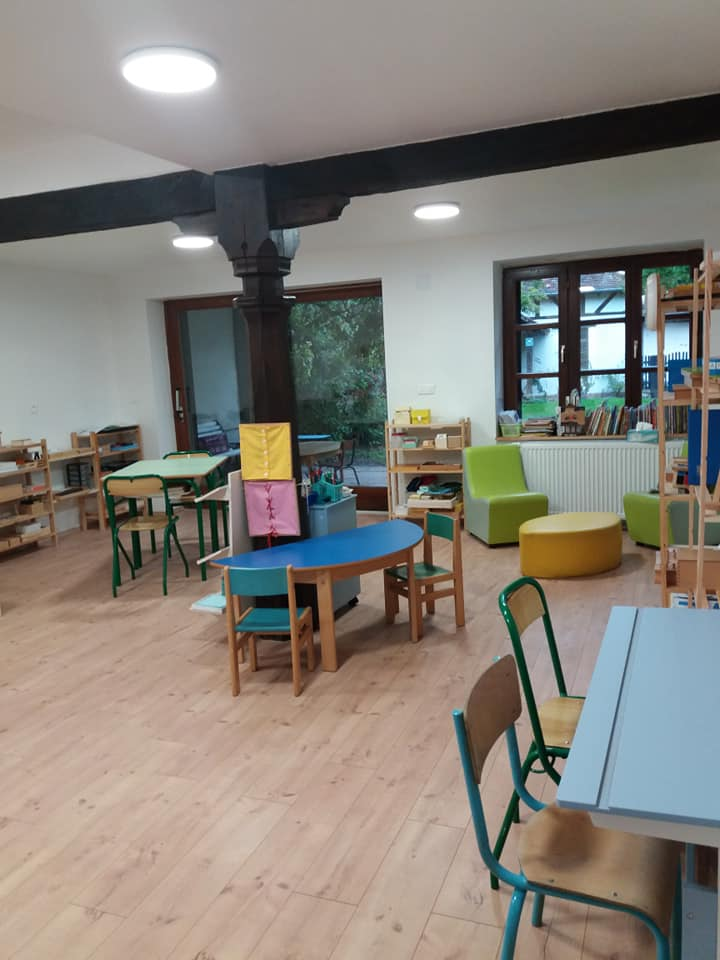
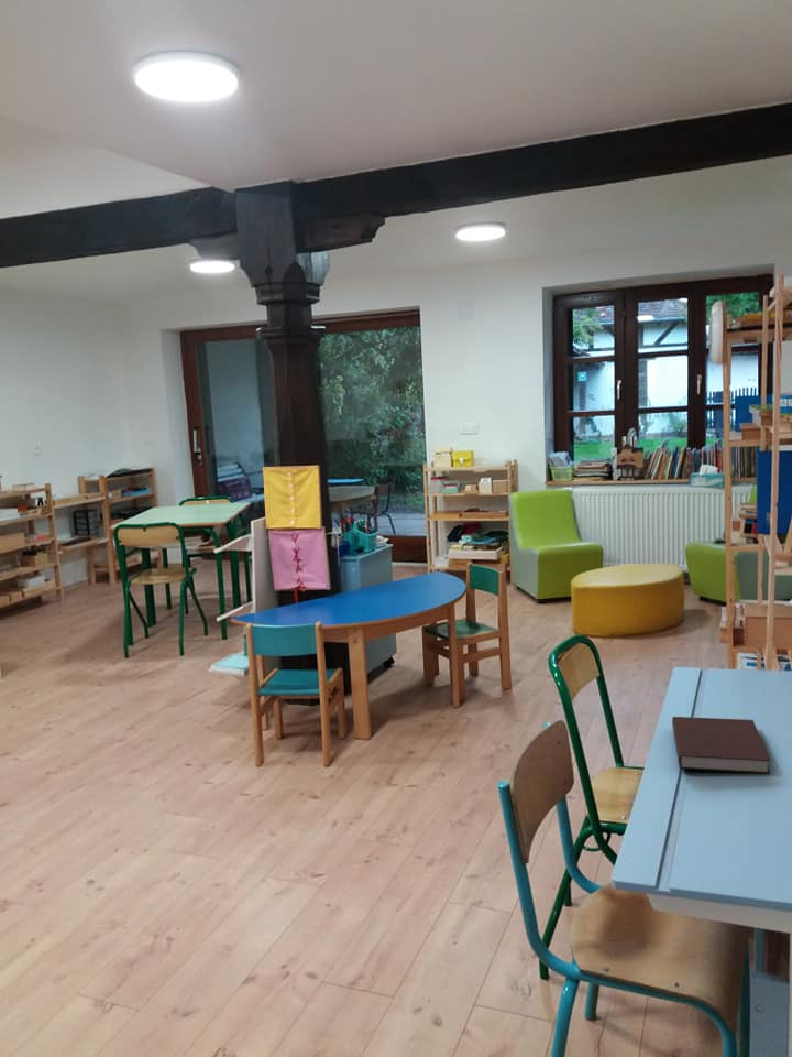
+ notebook [671,716,771,775]
